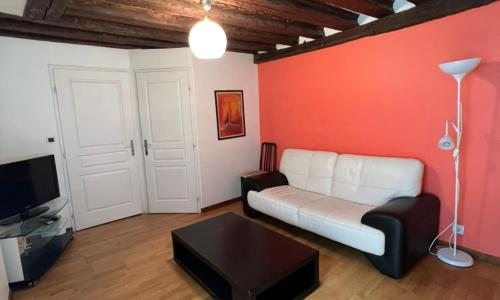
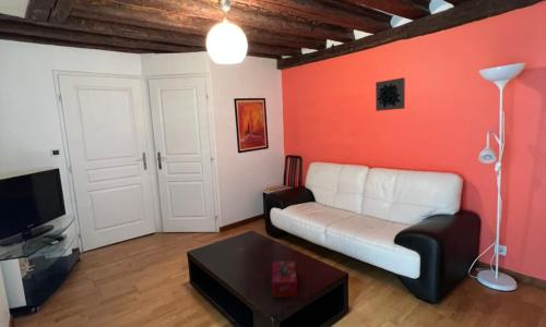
+ wall art [375,76,406,112]
+ tissue box [271,259,298,299]
